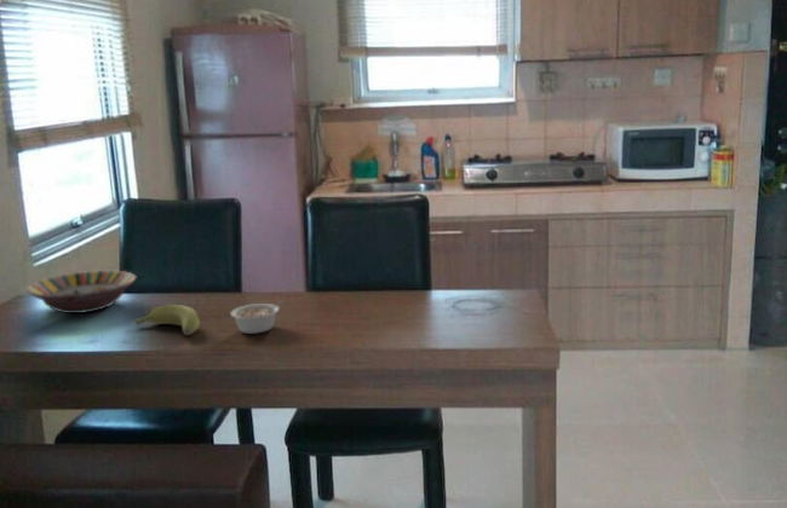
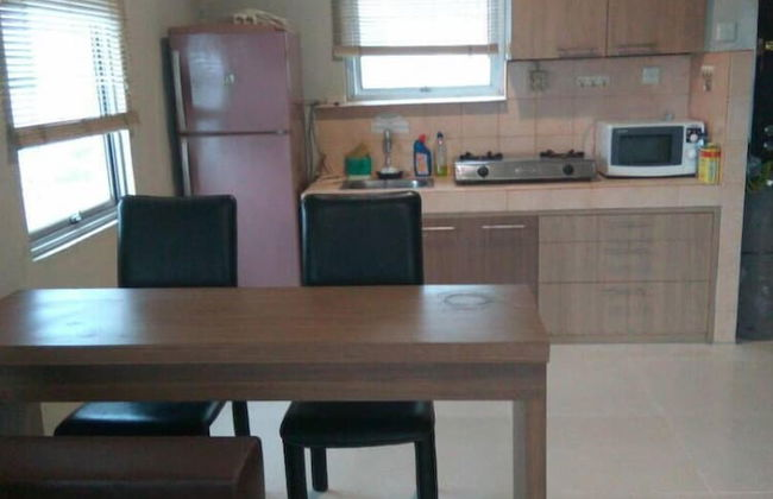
- serving bowl [24,270,137,314]
- banana [134,304,201,336]
- legume [229,299,286,335]
